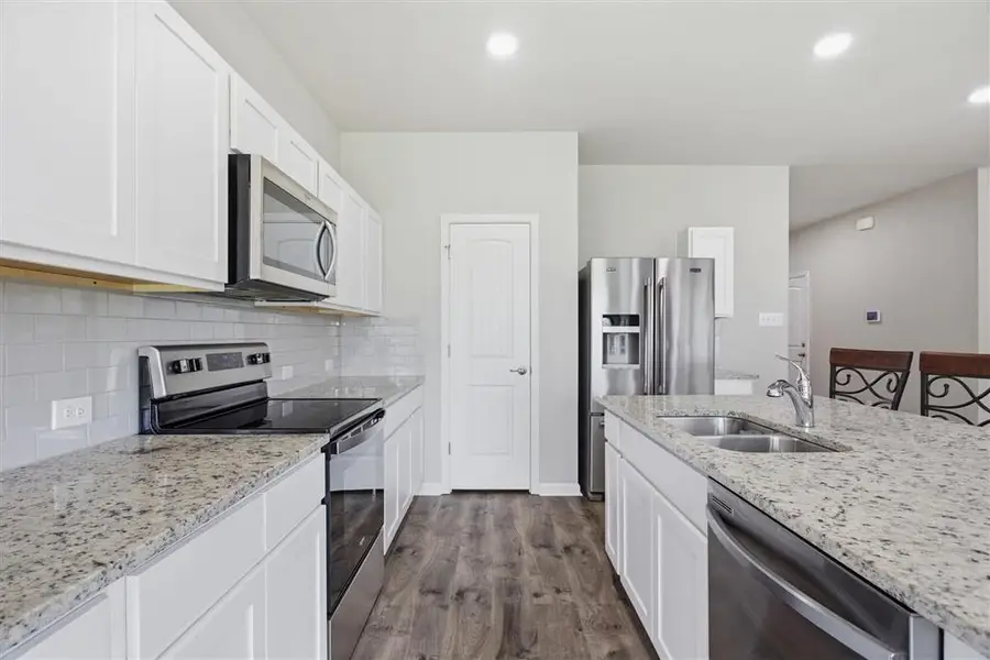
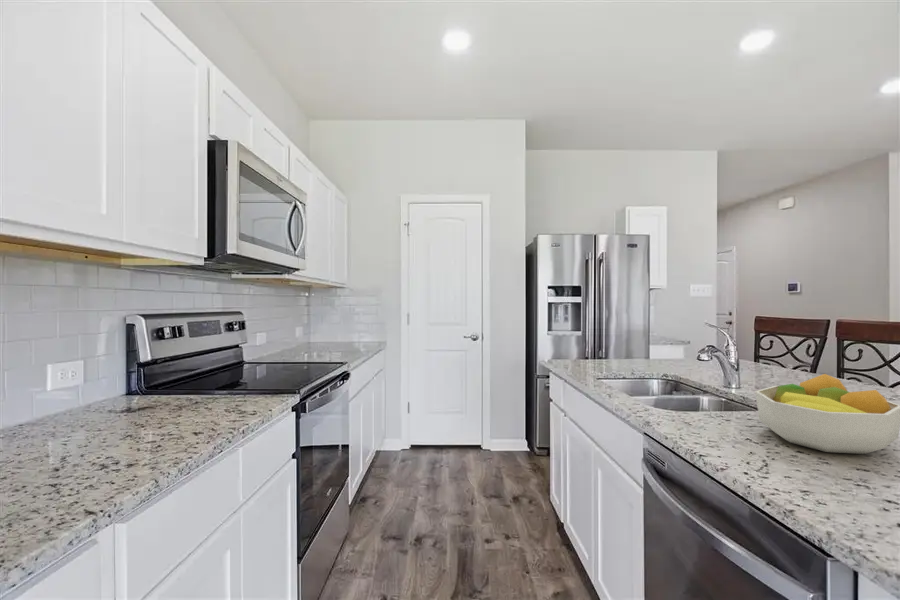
+ fruit bowl [754,373,900,455]
